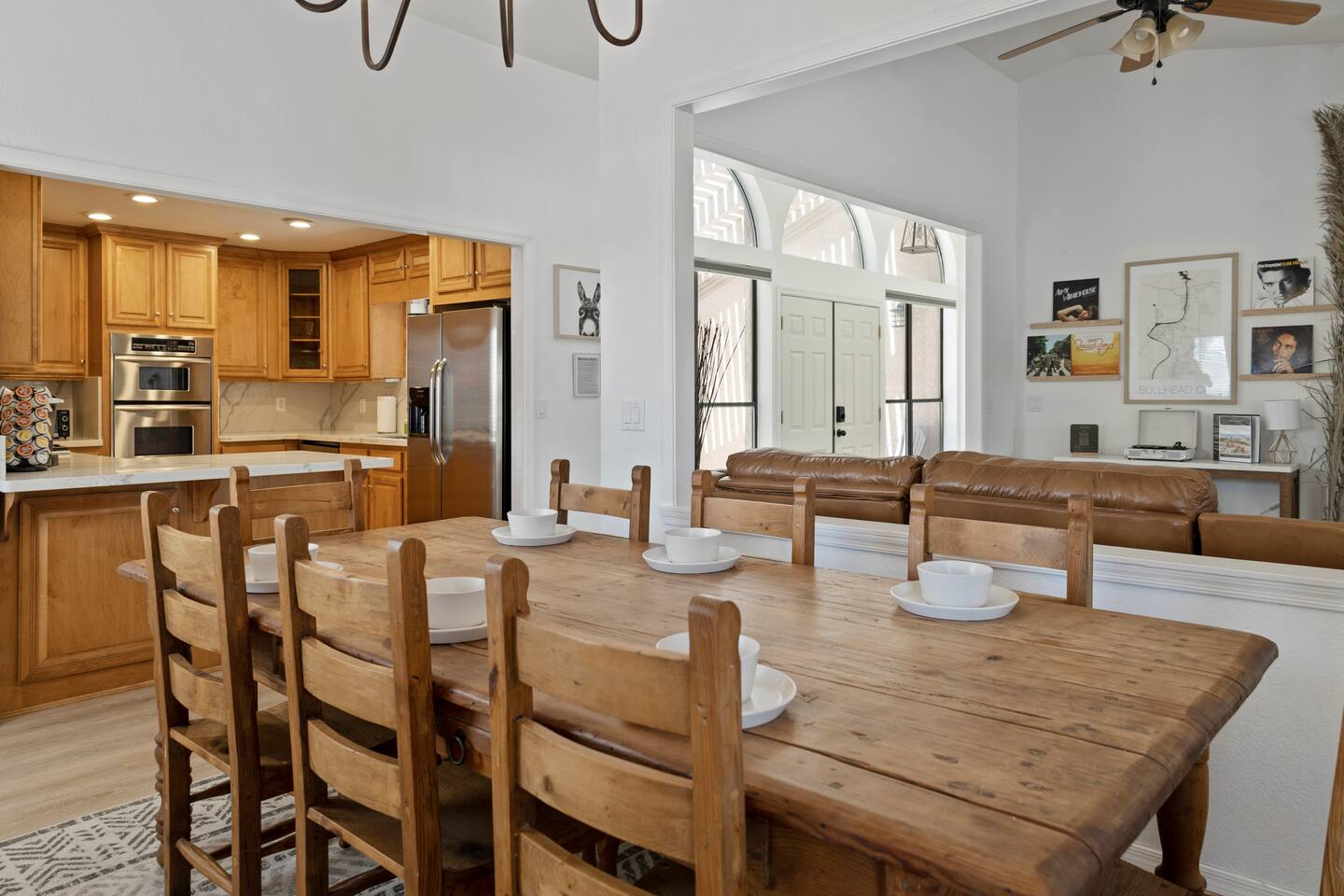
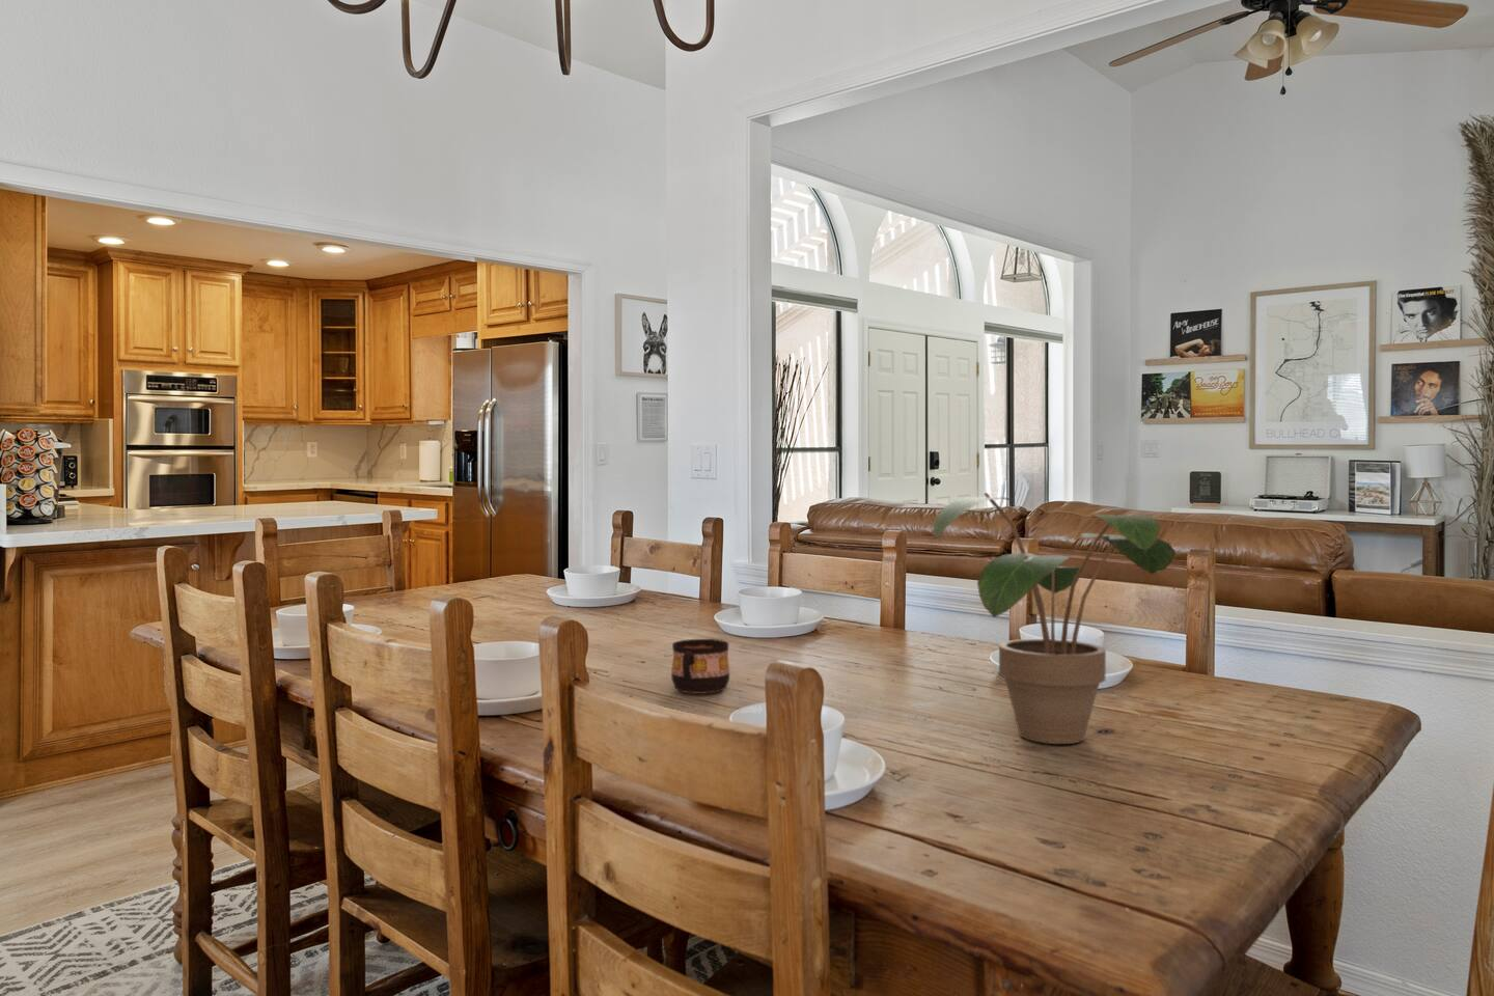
+ cup [670,638,730,695]
+ potted plant [932,491,1176,745]
